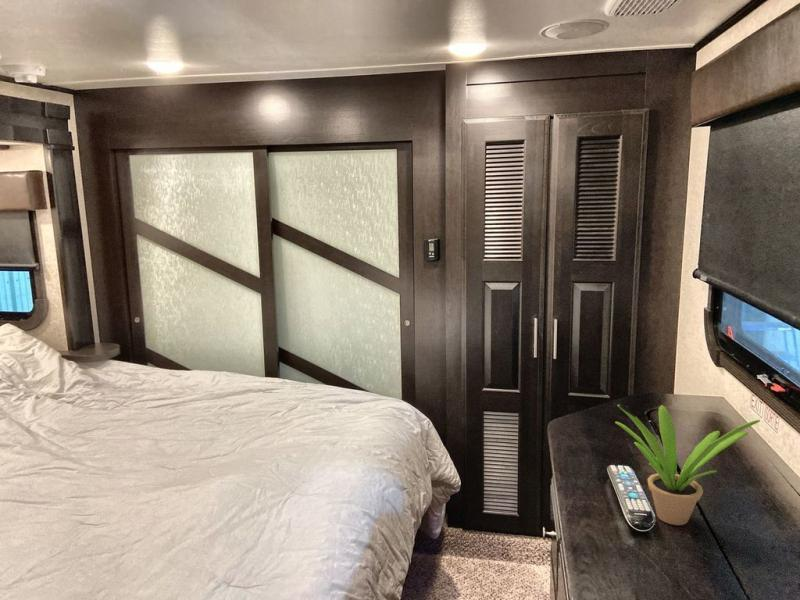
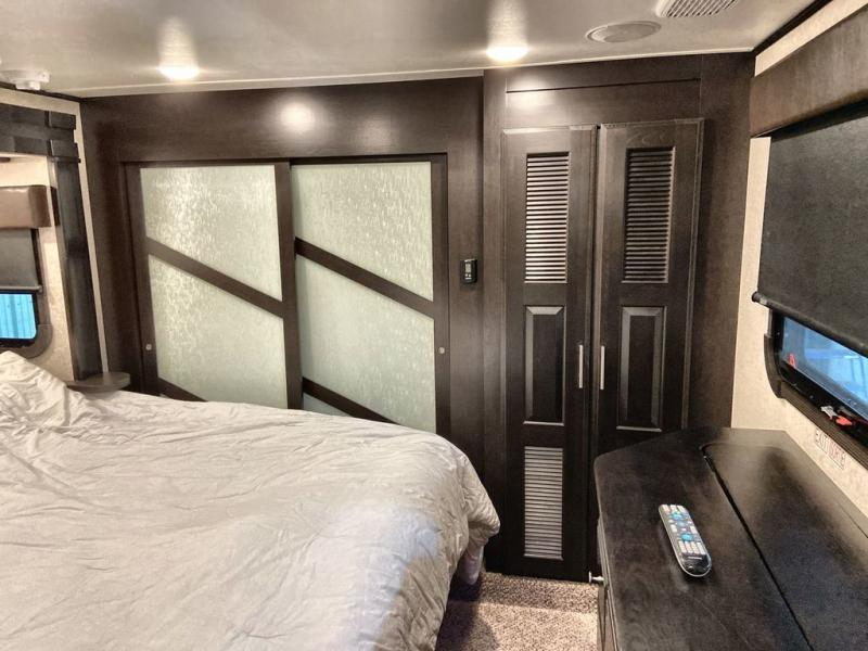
- potted plant [614,404,761,526]
